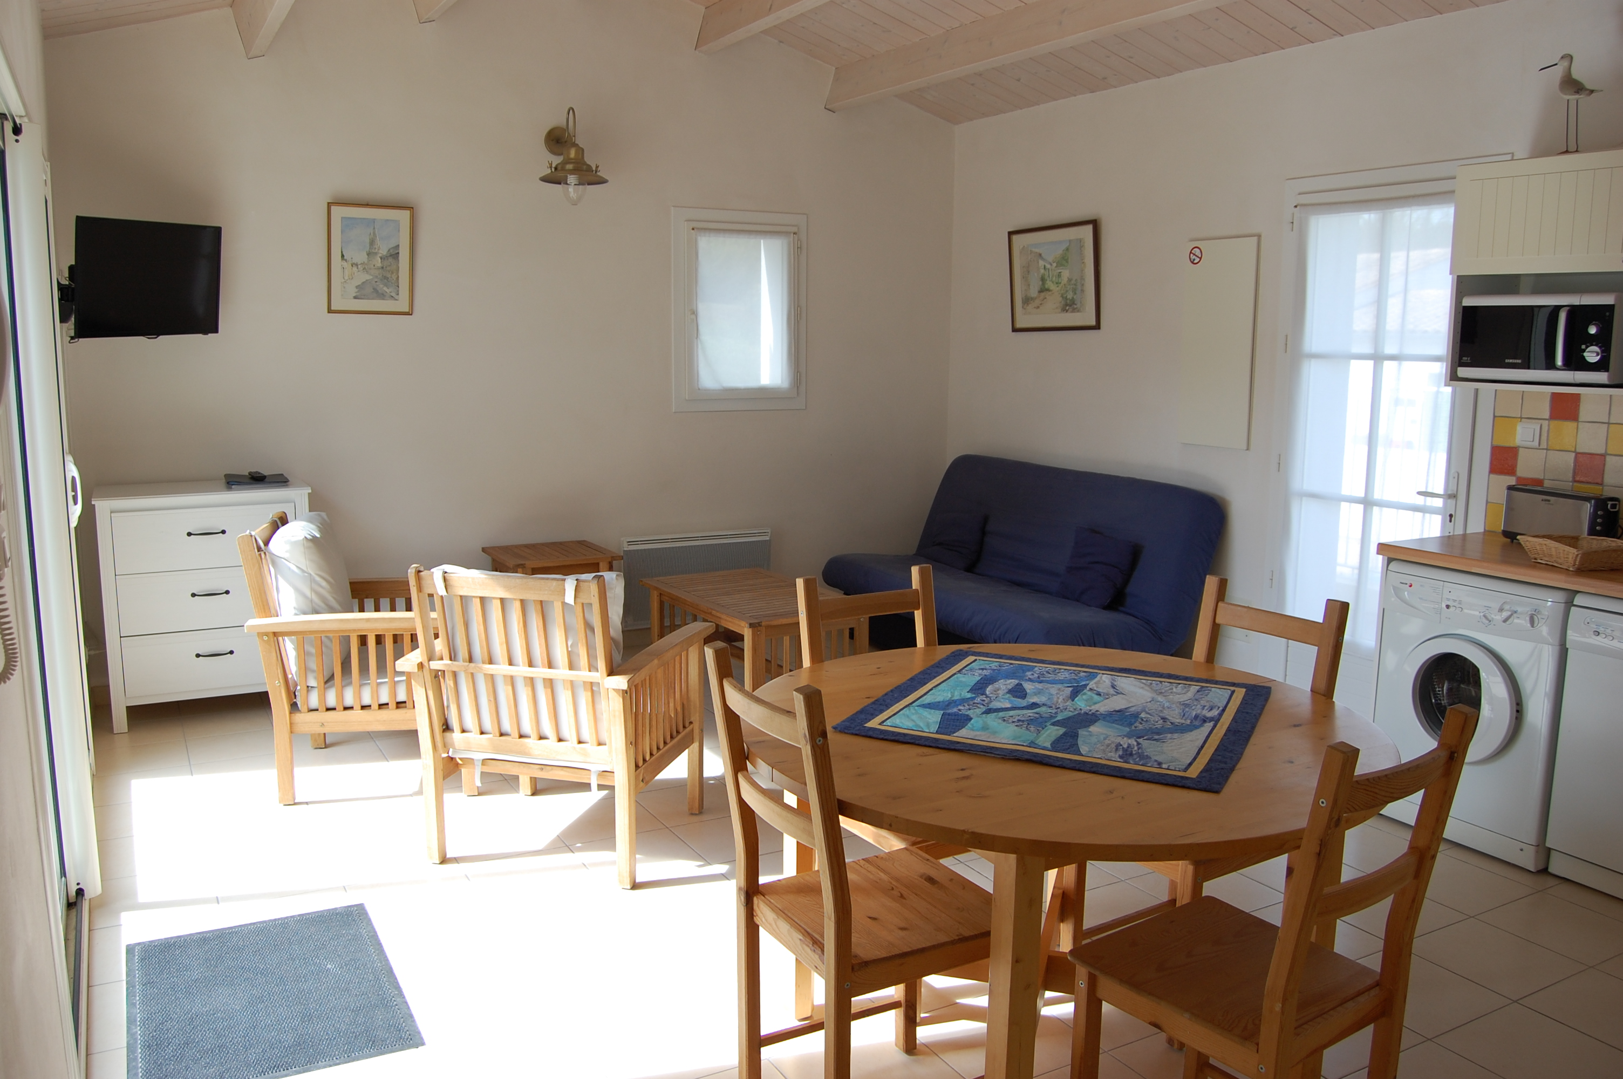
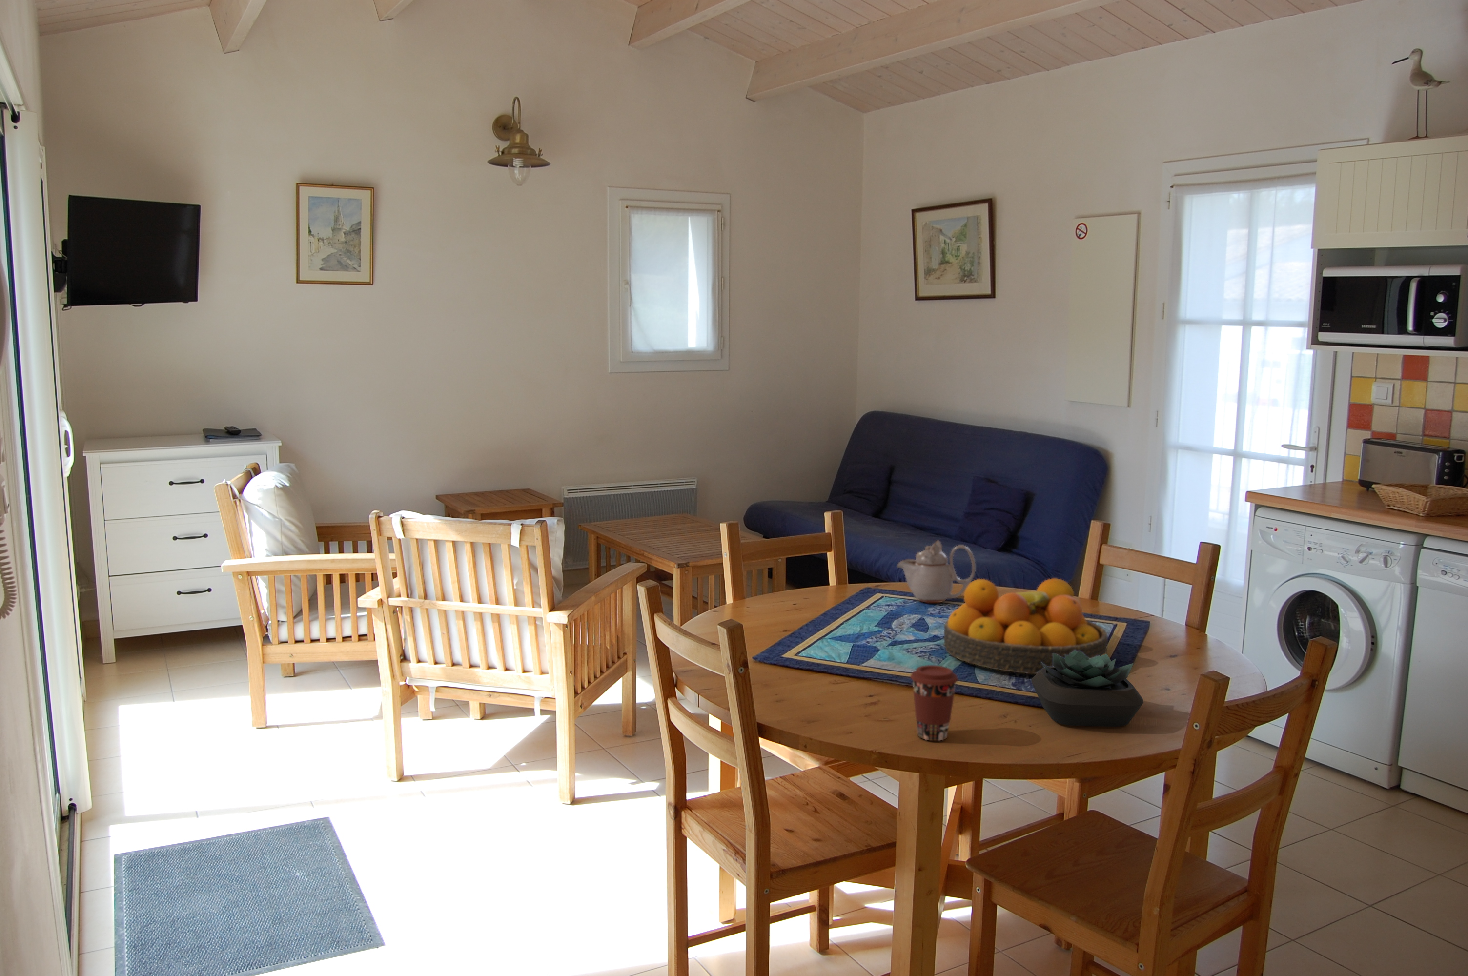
+ succulent plant [1030,650,1143,728]
+ fruit bowl [943,577,1109,674]
+ coffee cup [909,664,958,742]
+ teapot [896,539,976,603]
